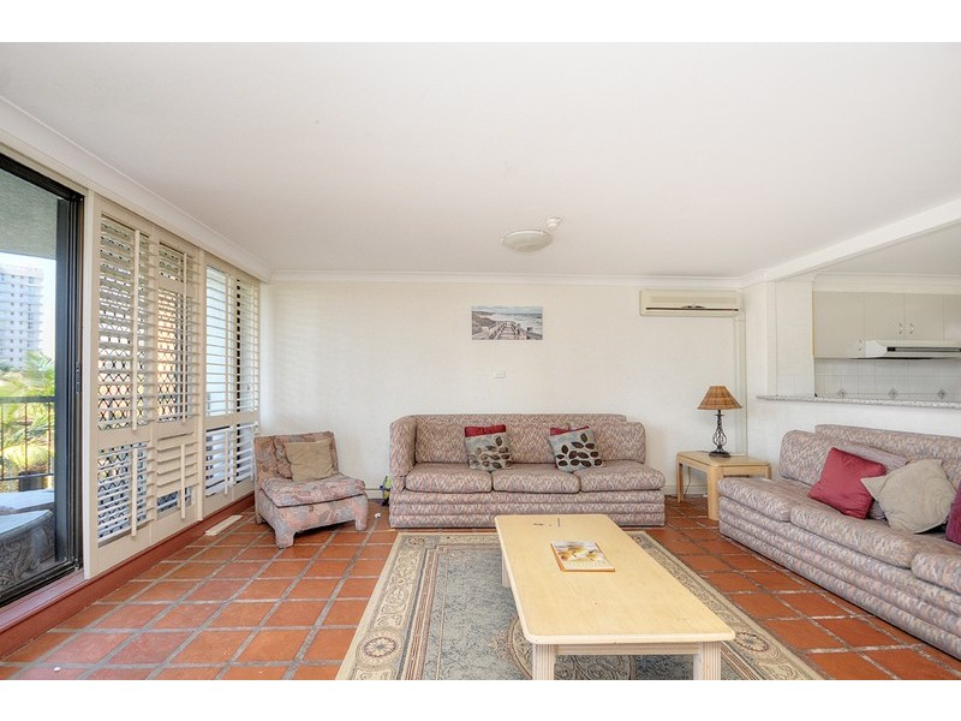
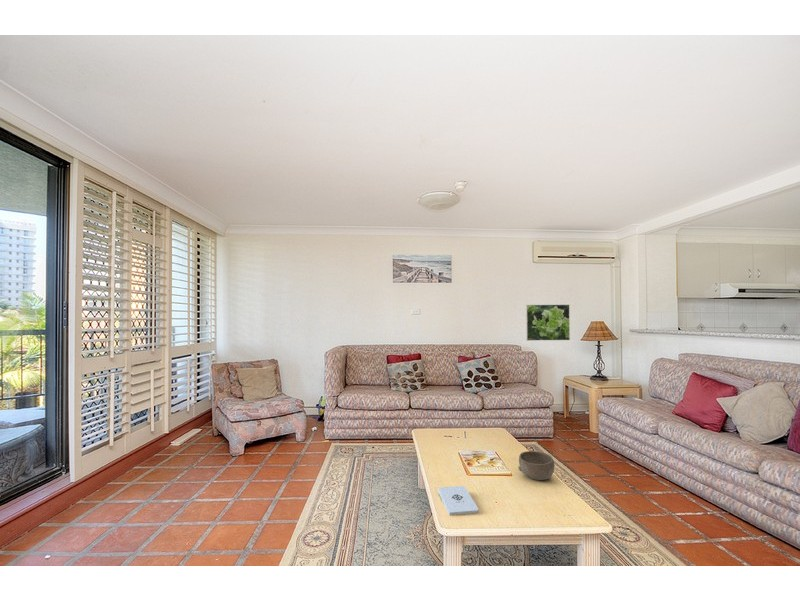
+ bowl [518,450,556,481]
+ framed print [525,304,571,342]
+ notepad [437,485,479,516]
